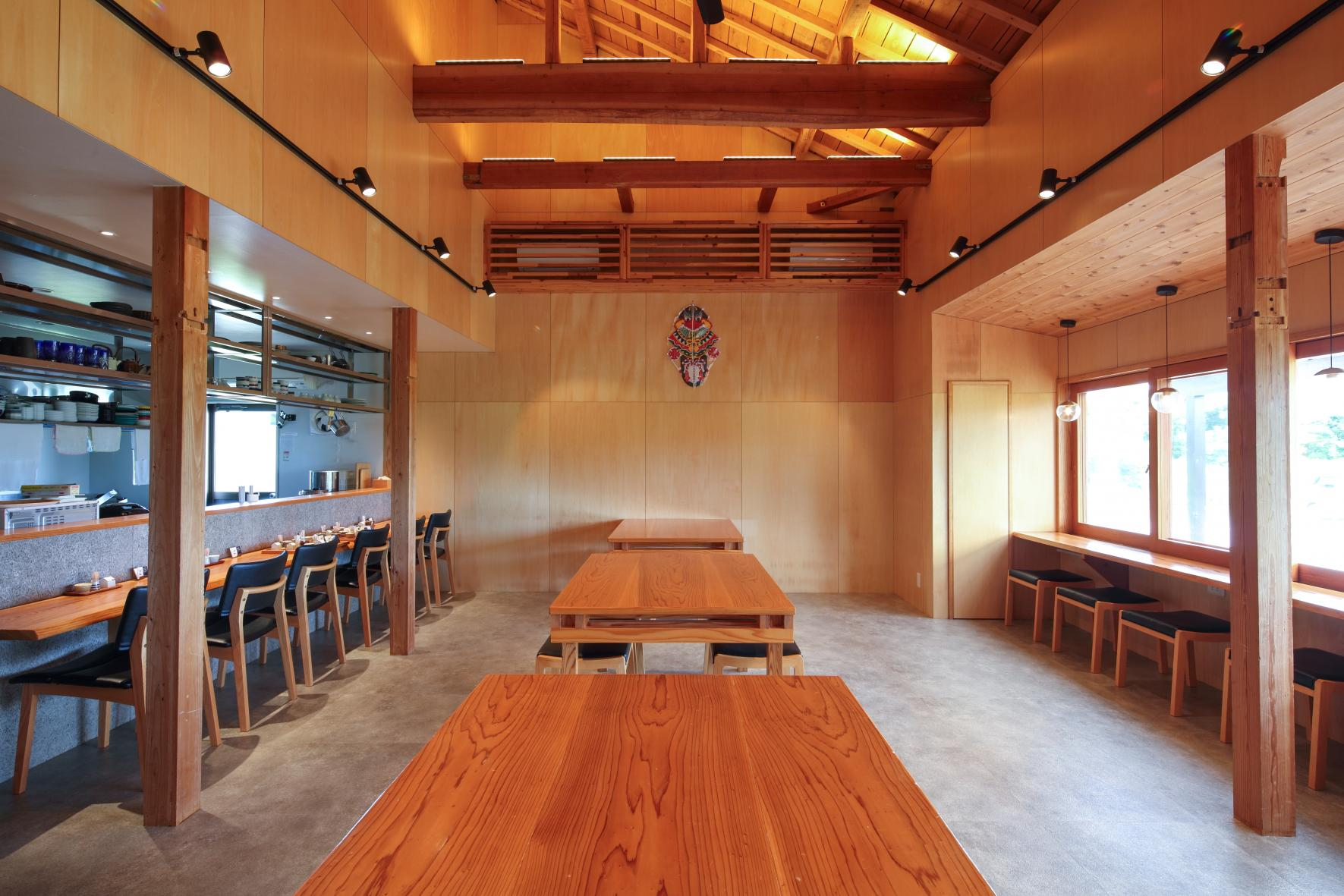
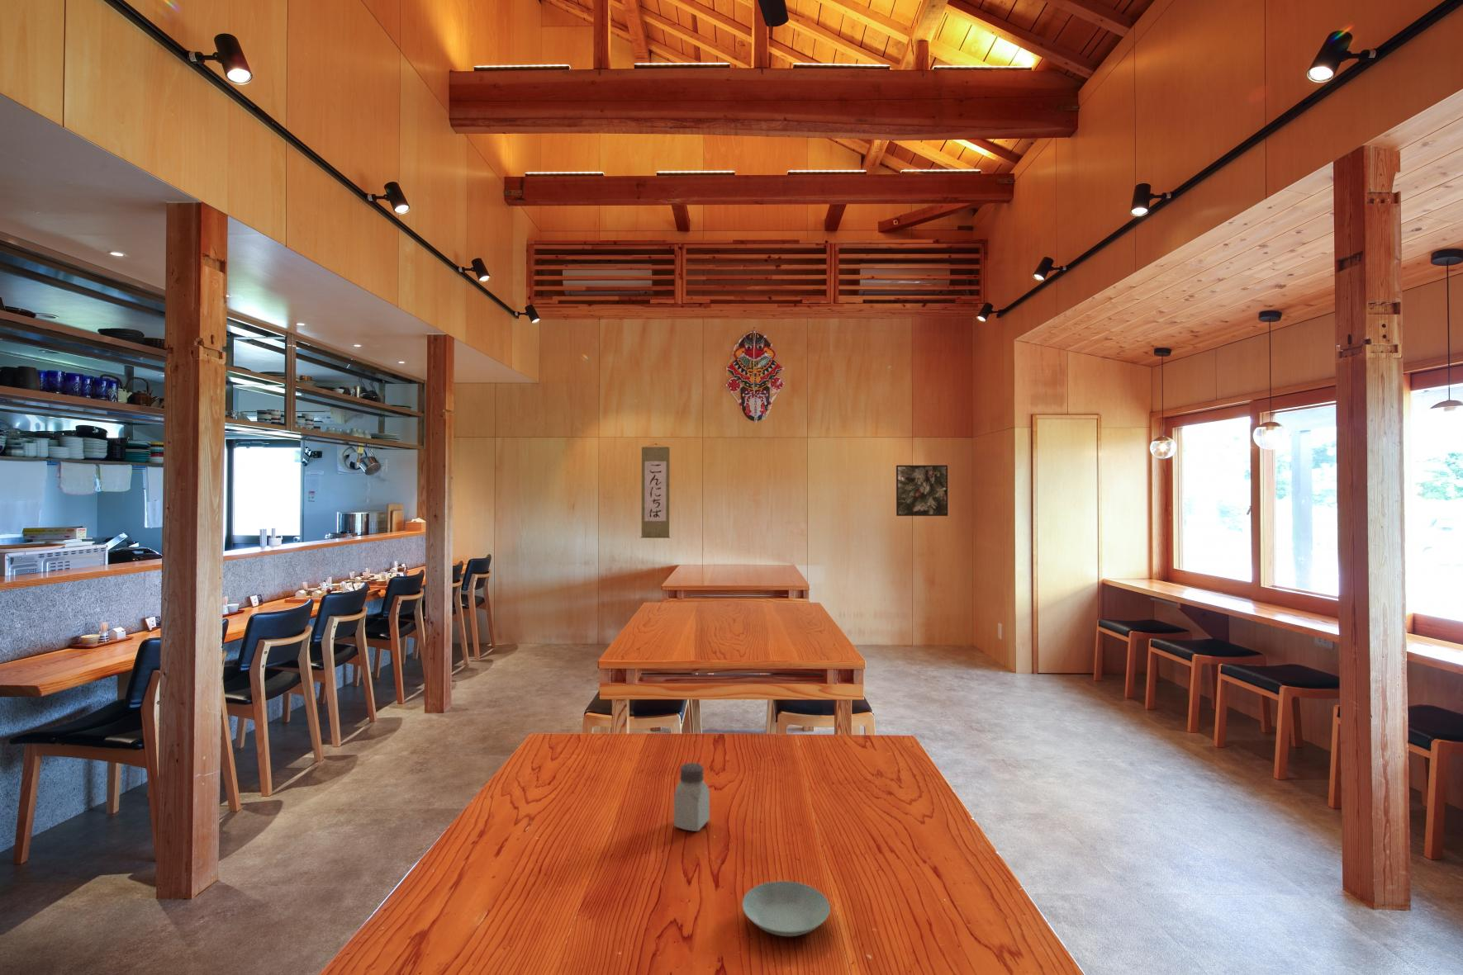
+ saltshaker [673,762,711,832]
+ saucer [741,880,831,937]
+ wall scroll [639,443,671,539]
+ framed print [896,464,948,517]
